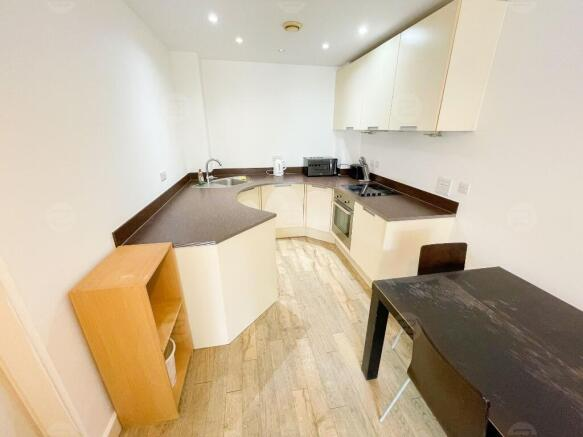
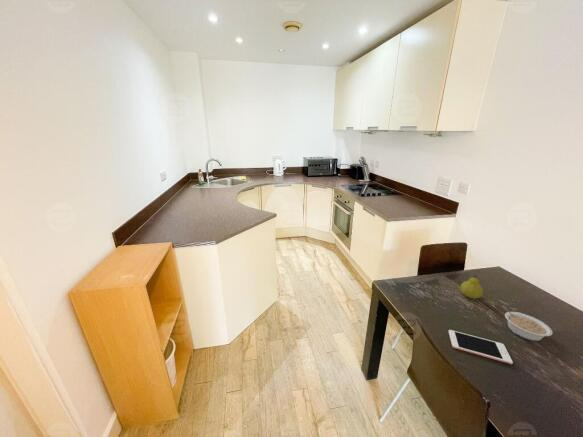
+ legume [501,304,553,342]
+ fruit [460,274,484,300]
+ cell phone [448,329,514,365]
